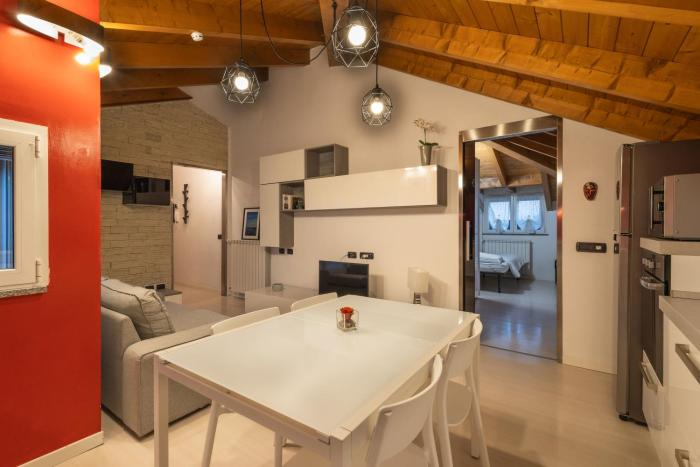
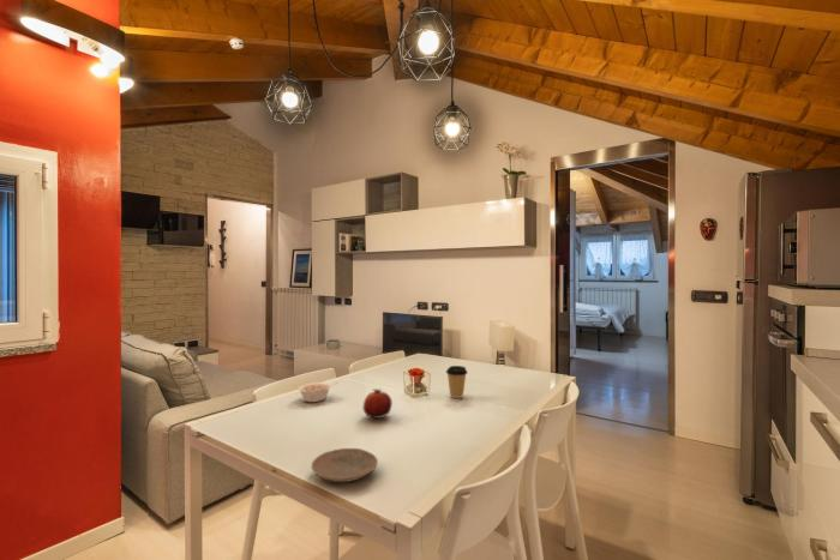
+ legume [296,381,340,403]
+ coffee cup [445,365,469,399]
+ fruit [361,389,394,420]
+ plate [311,447,379,483]
